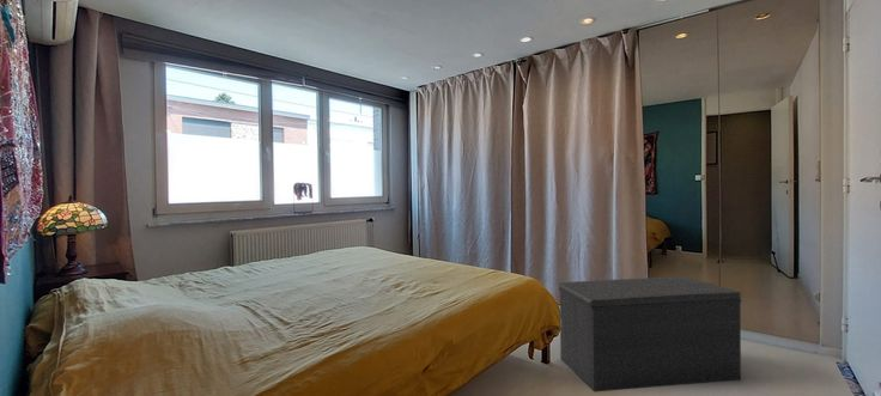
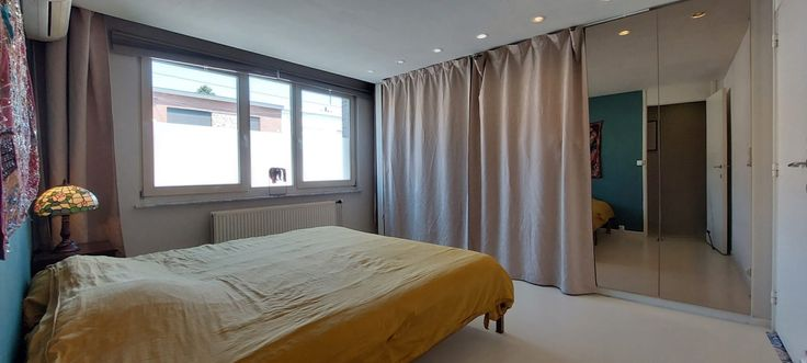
- bench [558,275,742,394]
